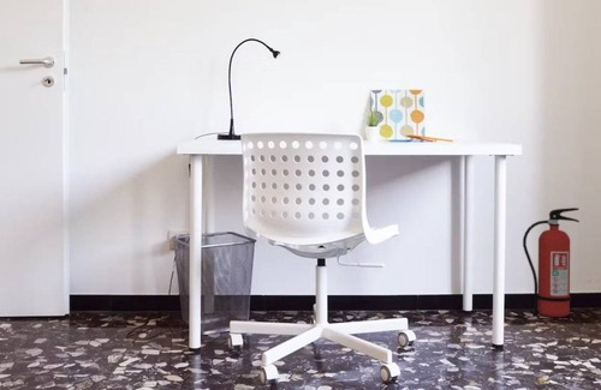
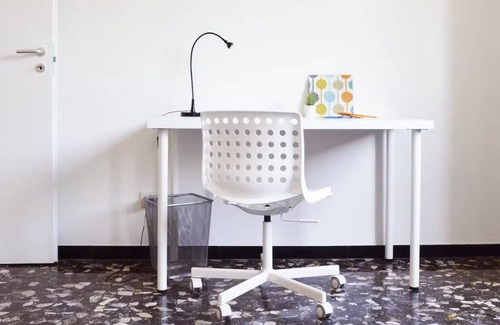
- fire extinguisher [522,206,581,318]
